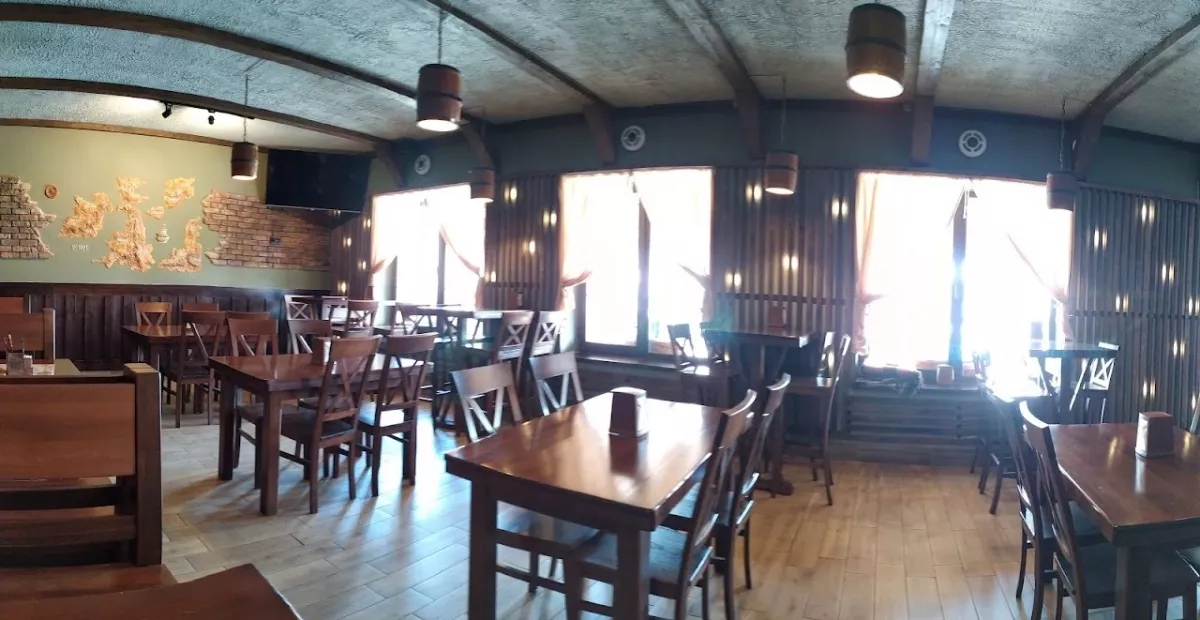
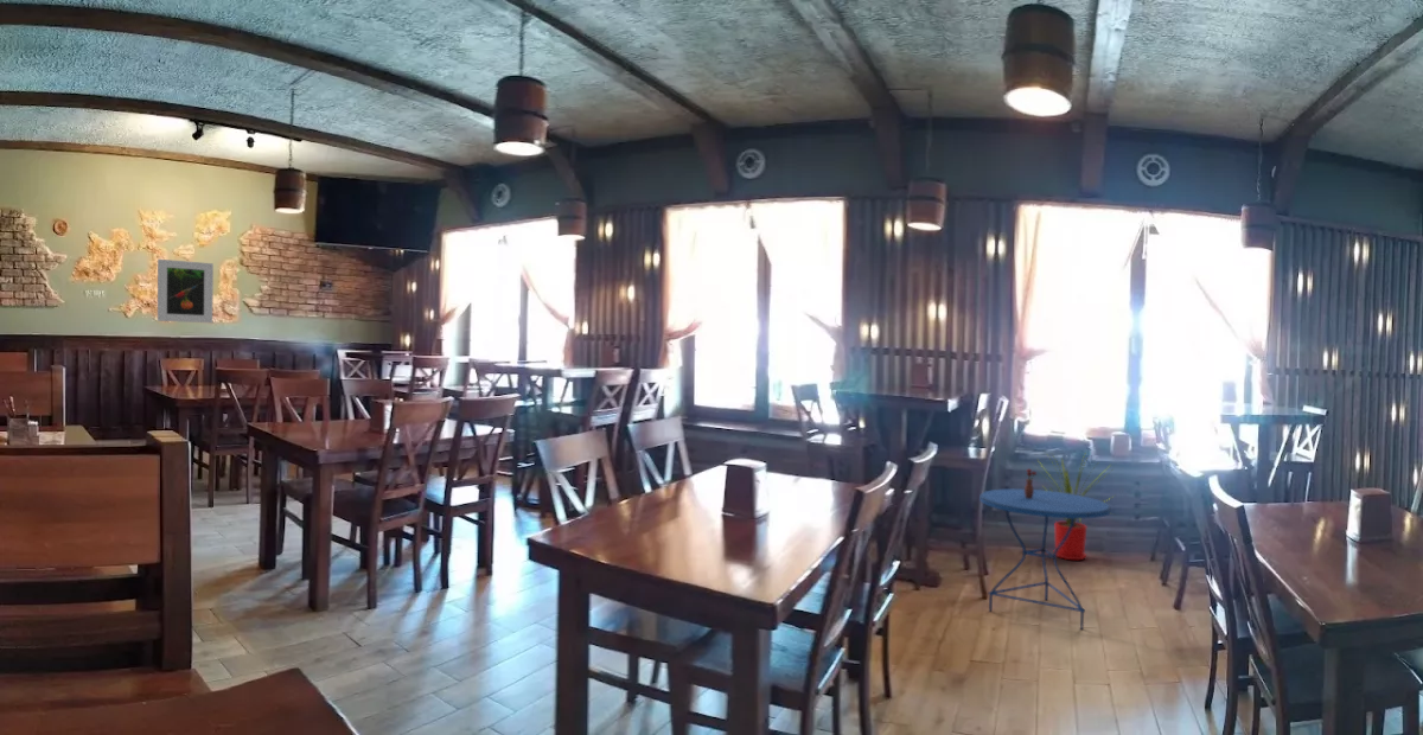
+ house plant [1030,449,1118,561]
+ side table [978,467,1112,631]
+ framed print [157,258,215,324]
